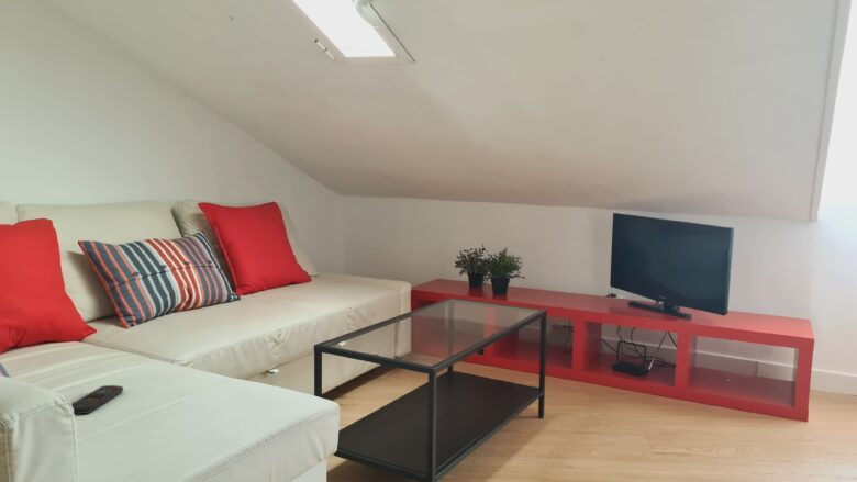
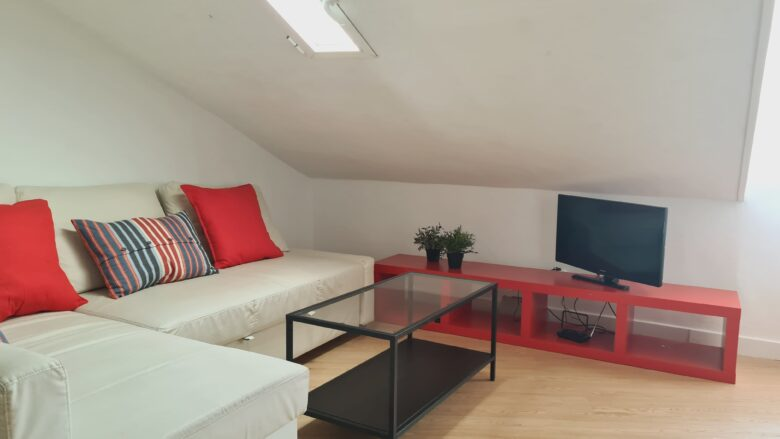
- remote control [70,384,124,415]
